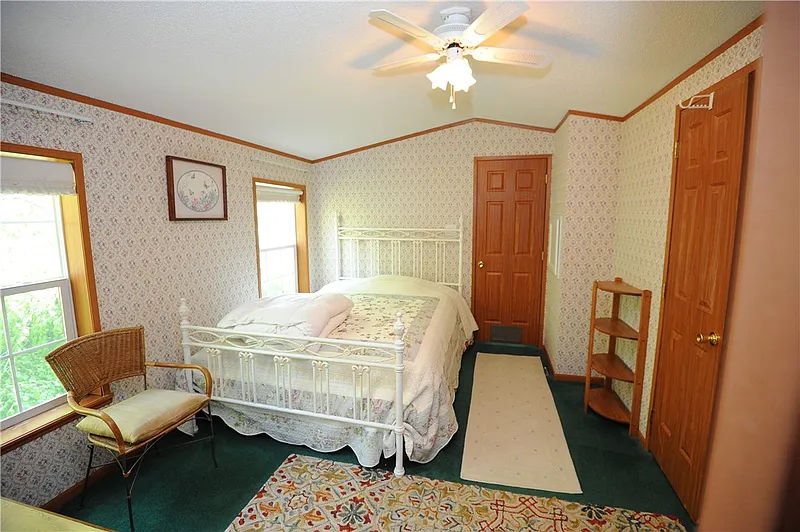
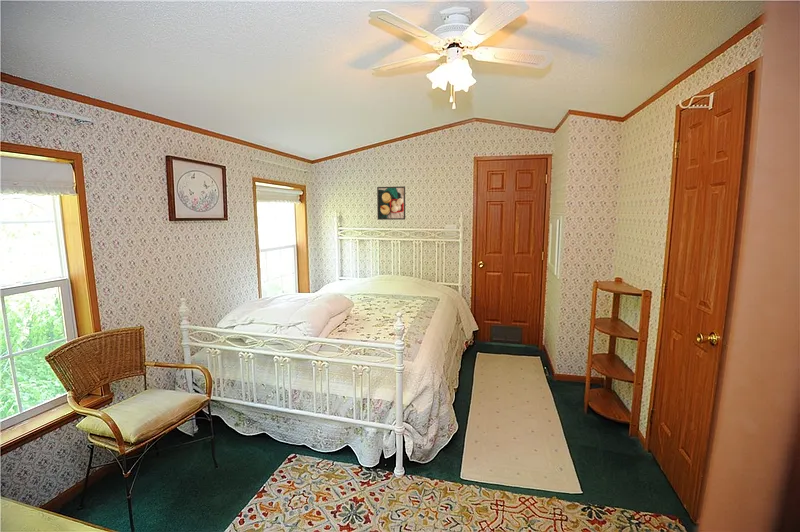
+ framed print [376,185,406,221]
